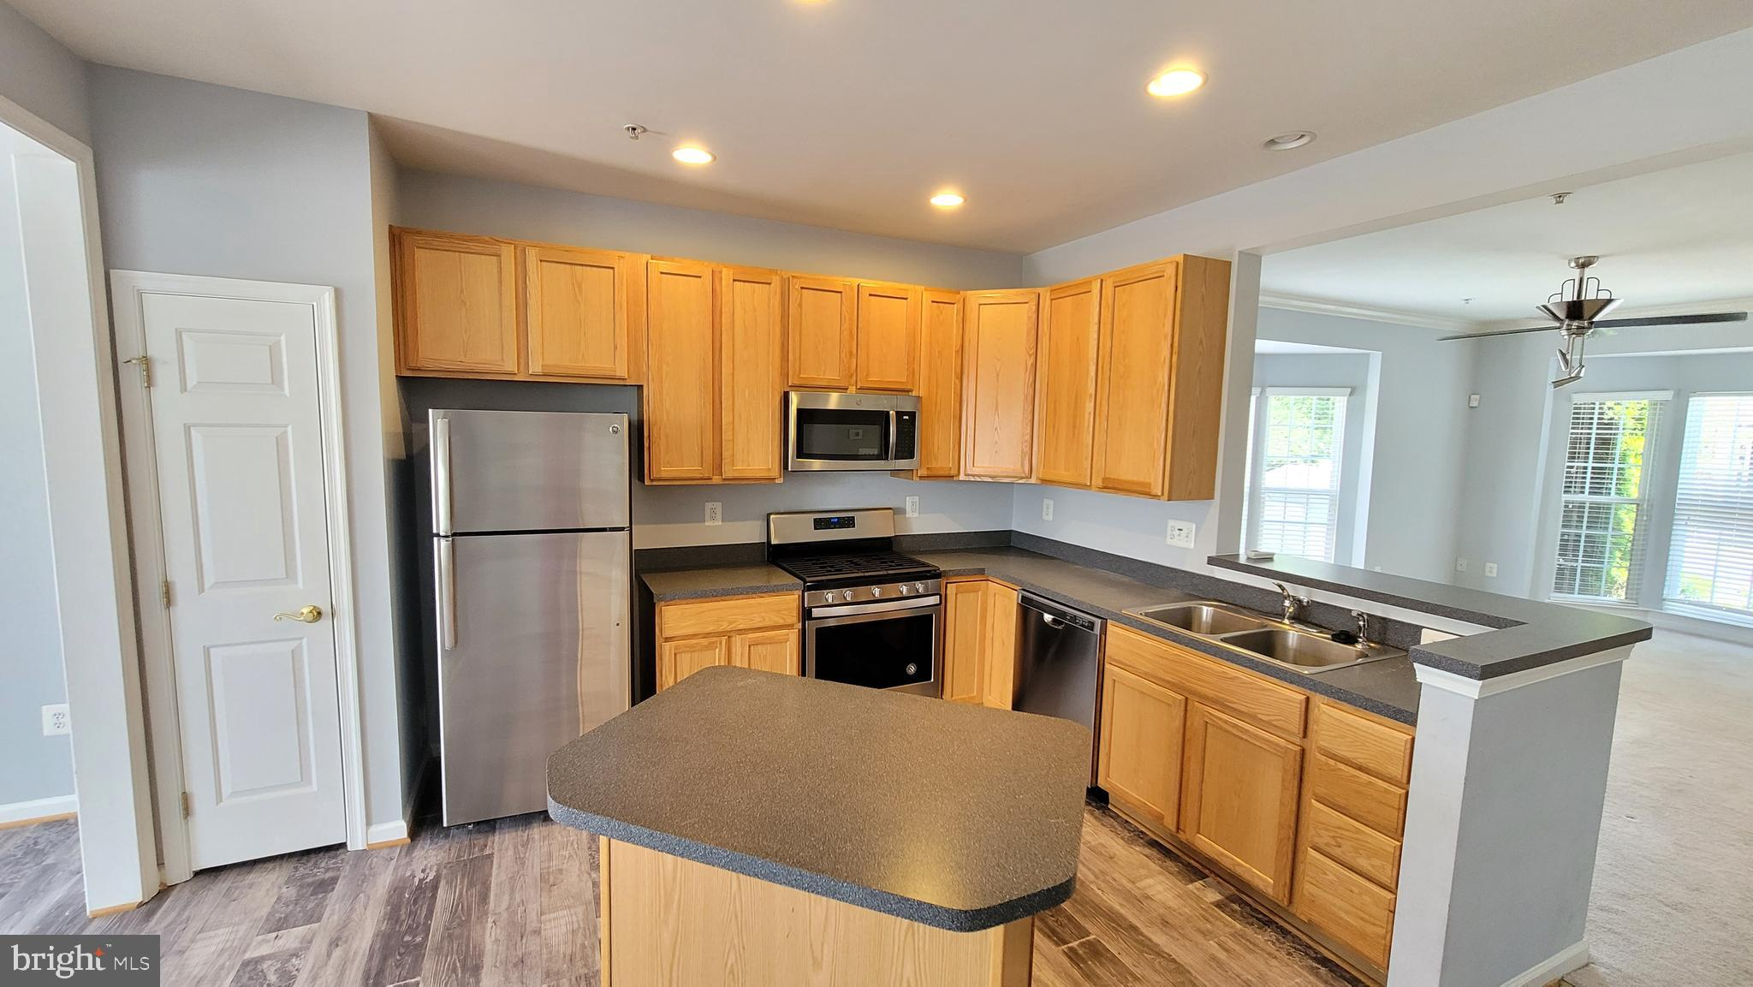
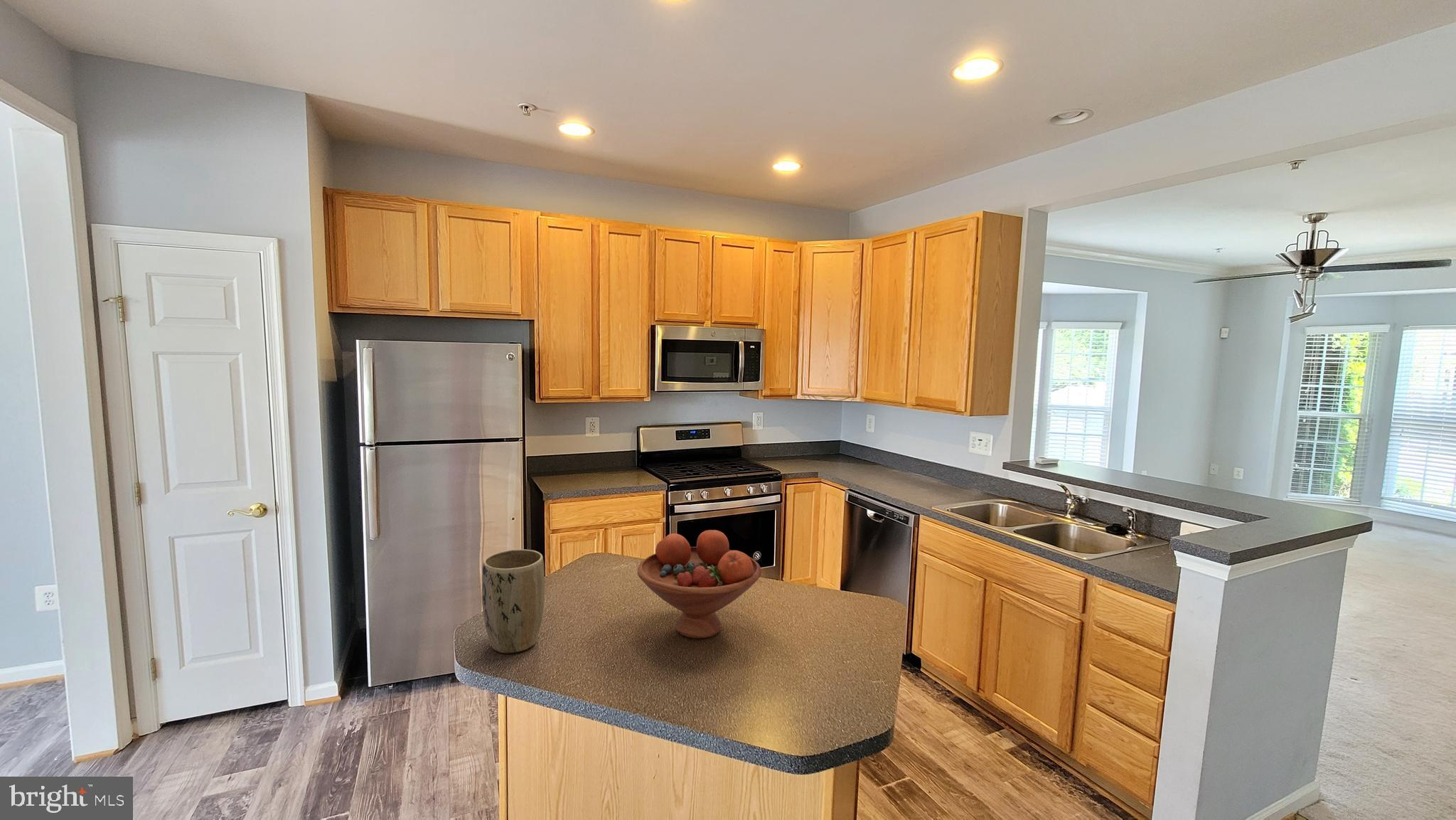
+ fruit bowl [637,529,762,639]
+ plant pot [481,548,545,654]
